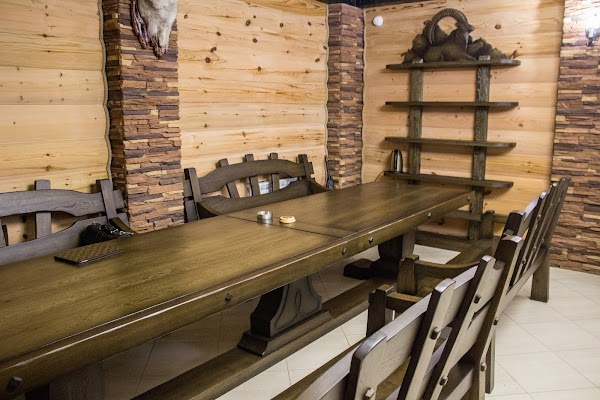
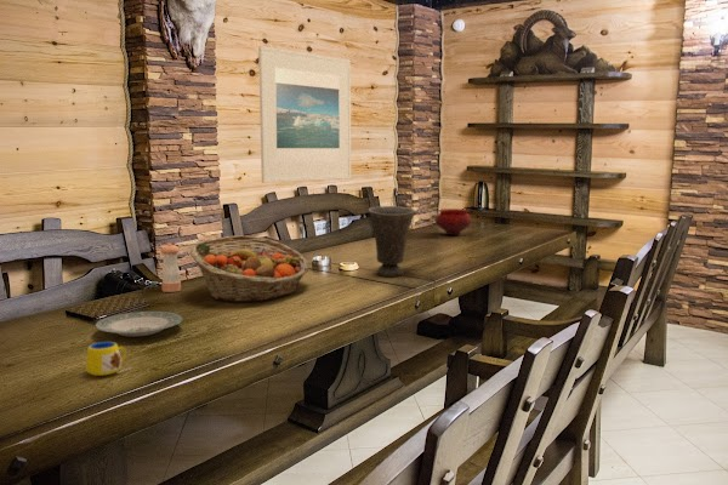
+ vase [368,205,416,278]
+ fruit basket [188,234,311,303]
+ plate [93,310,183,337]
+ bowl [434,207,473,236]
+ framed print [257,45,352,184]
+ mug [85,341,132,377]
+ pepper shaker [160,242,182,293]
